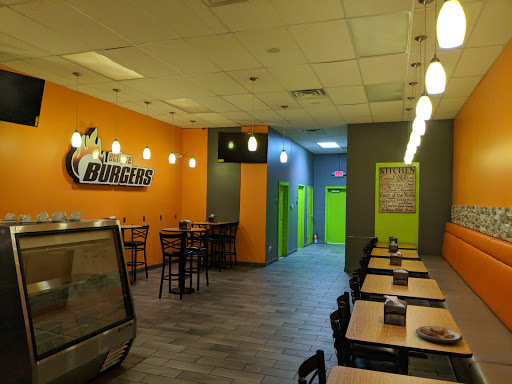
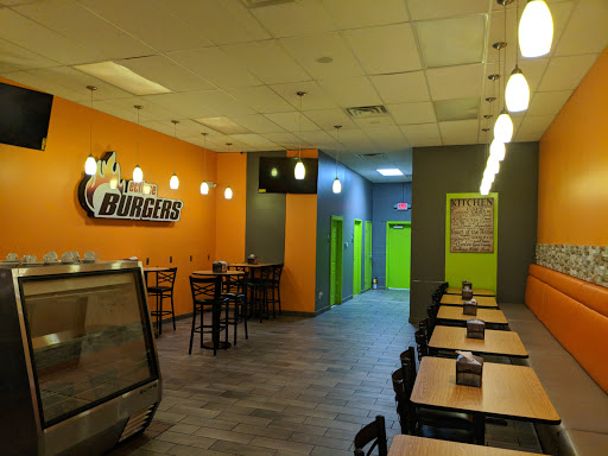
- plate [414,325,464,345]
